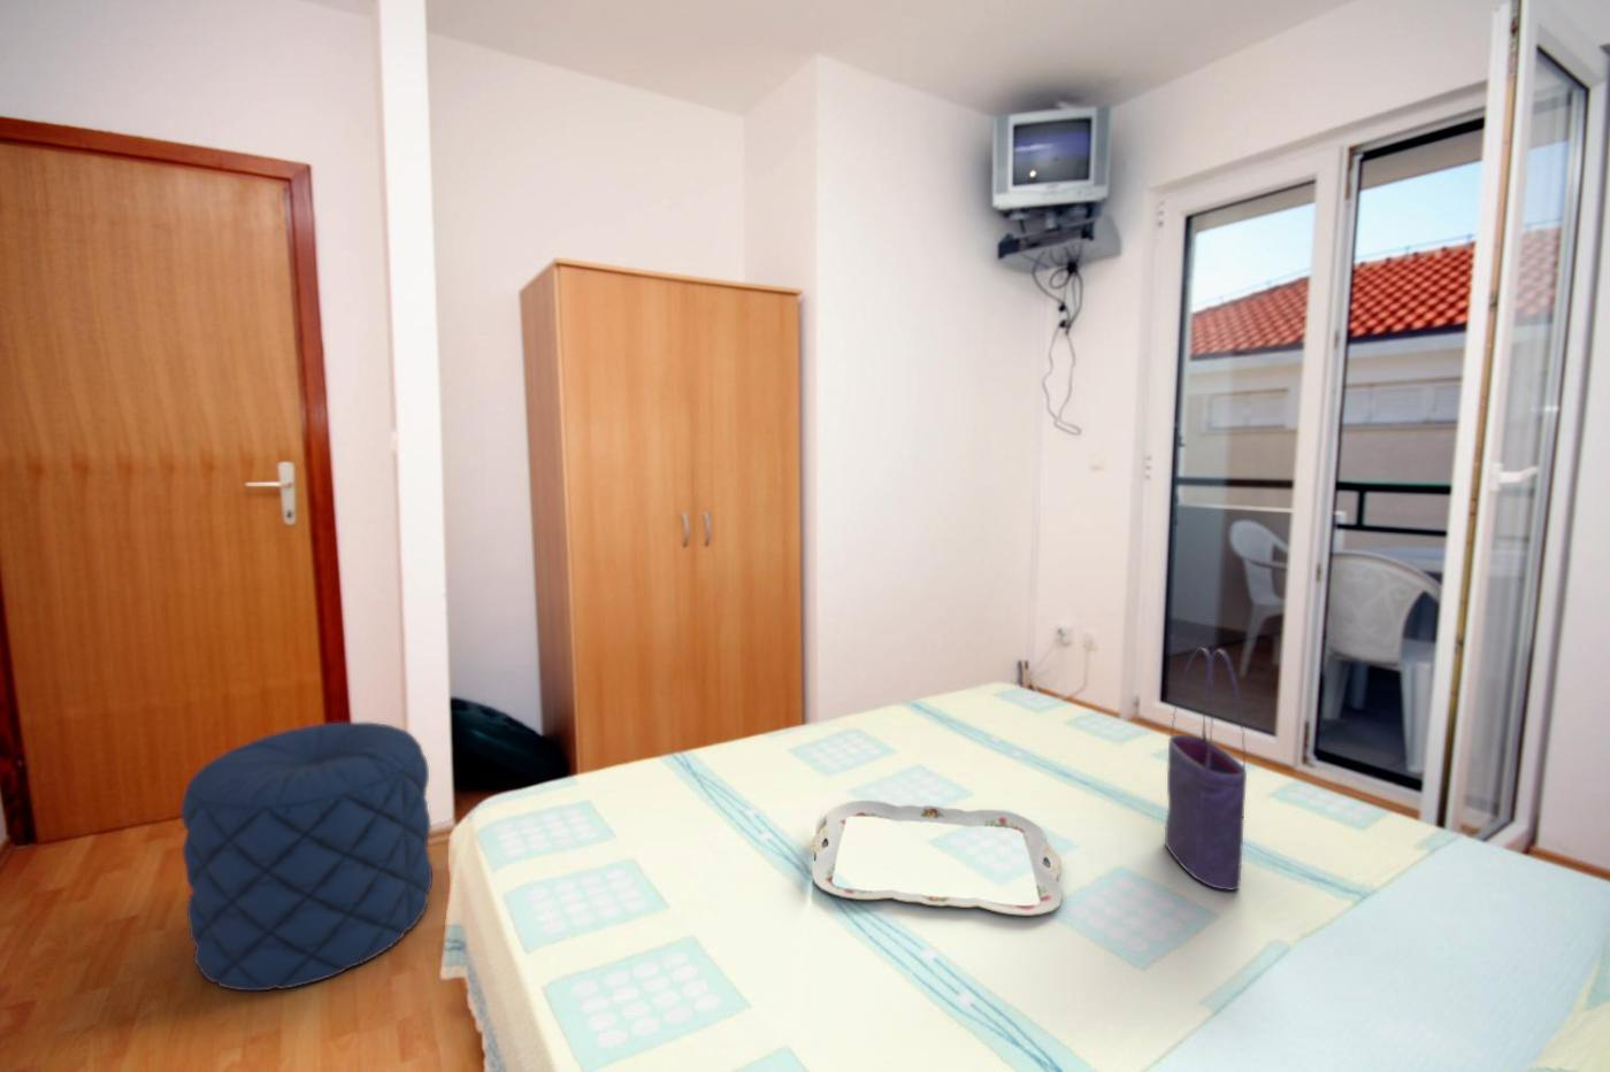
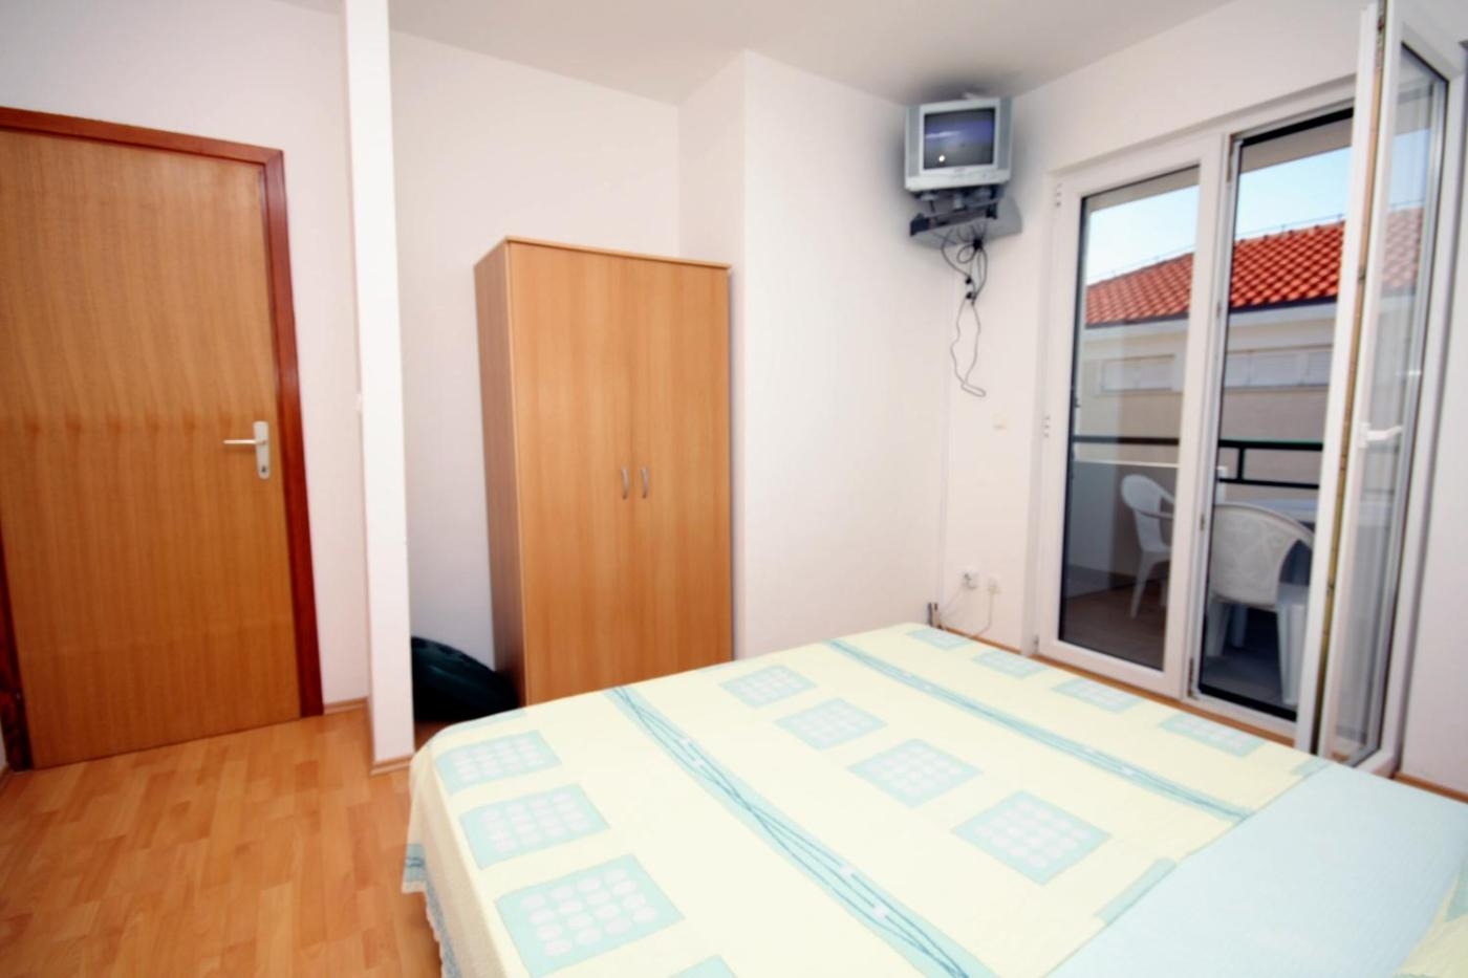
- tote bag [1164,647,1247,891]
- pouf [181,721,433,993]
- serving tray [810,799,1064,916]
